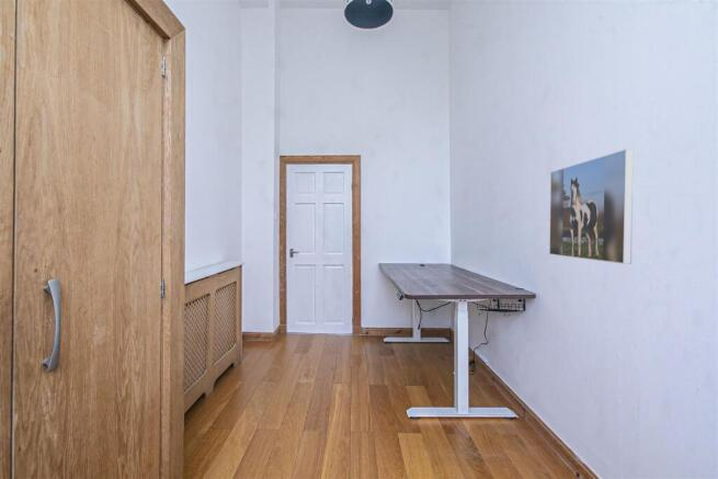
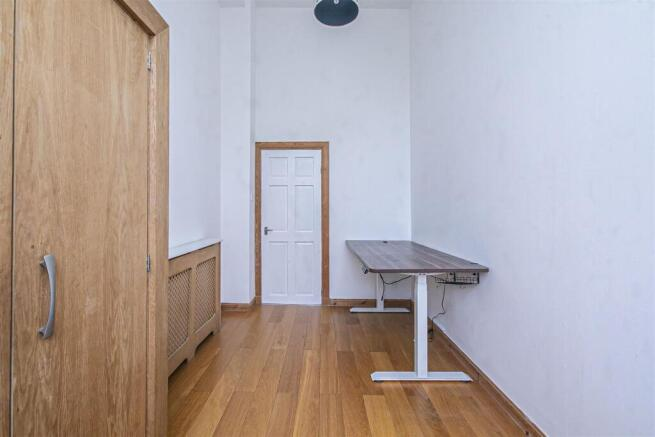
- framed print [548,148,635,265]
